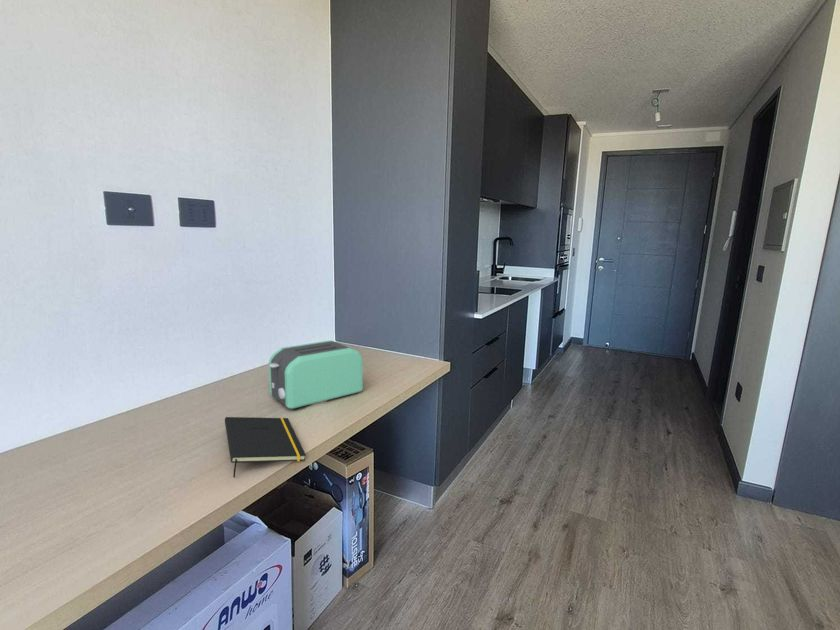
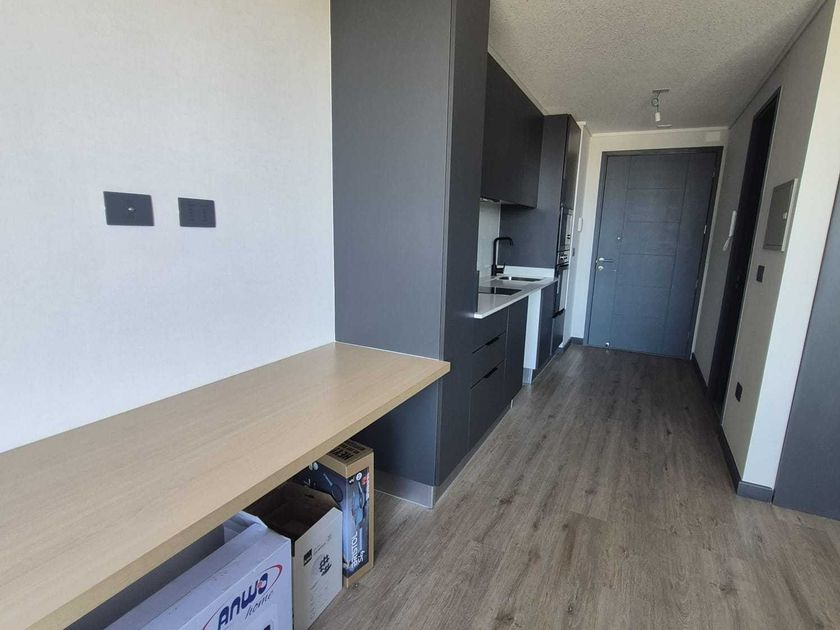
- notepad [224,416,307,478]
- toaster [267,339,364,410]
